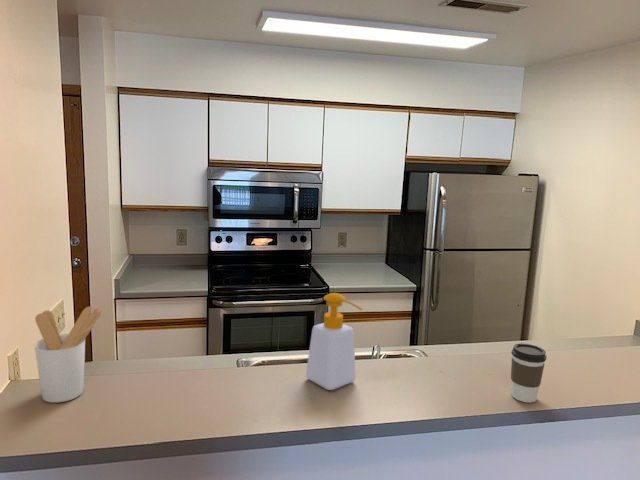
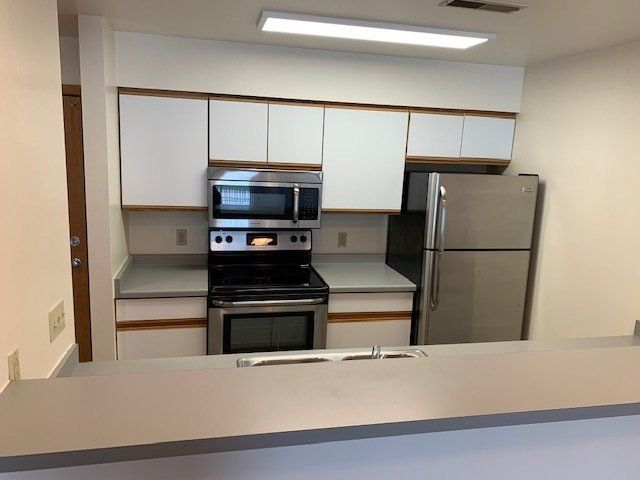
- utensil holder [34,305,103,404]
- soap bottle [305,292,363,391]
- coffee cup [510,342,547,404]
